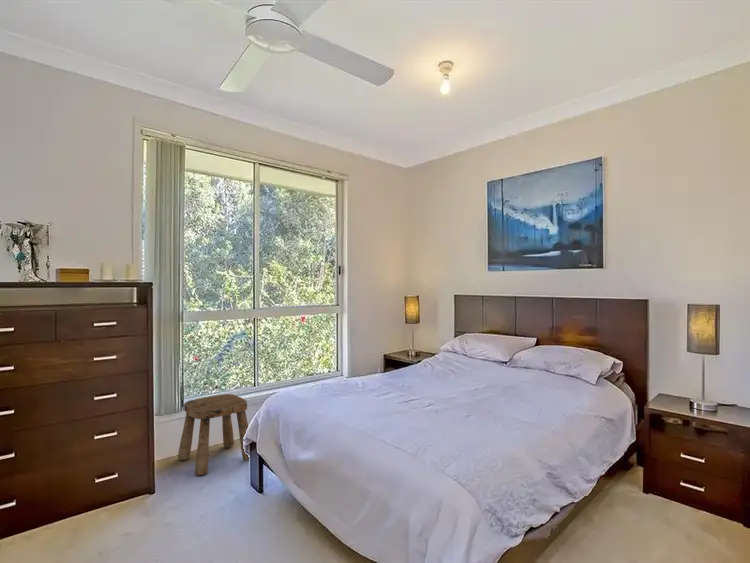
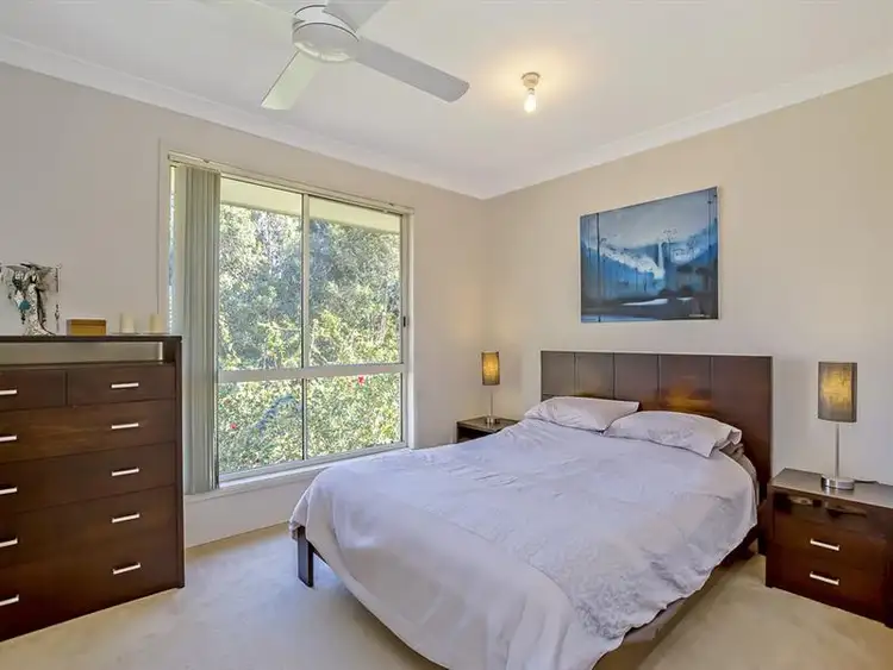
- stool [177,393,250,476]
